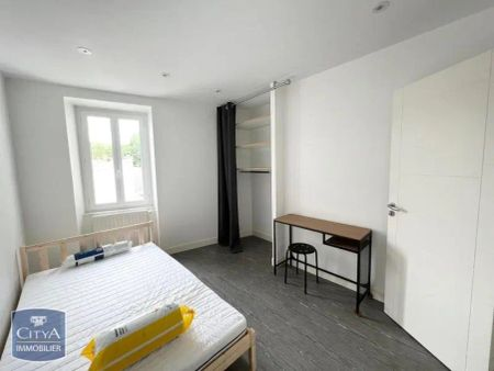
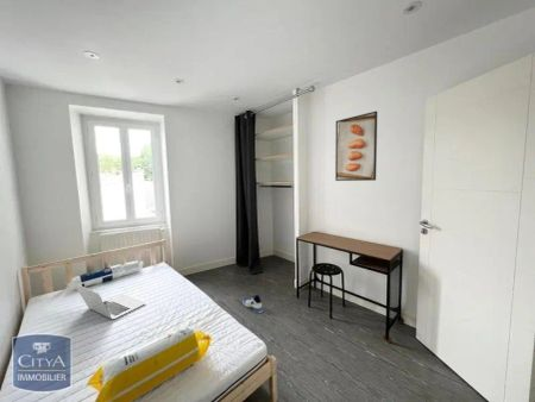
+ laptop [73,282,147,321]
+ sneaker [241,293,264,314]
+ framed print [334,109,378,182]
